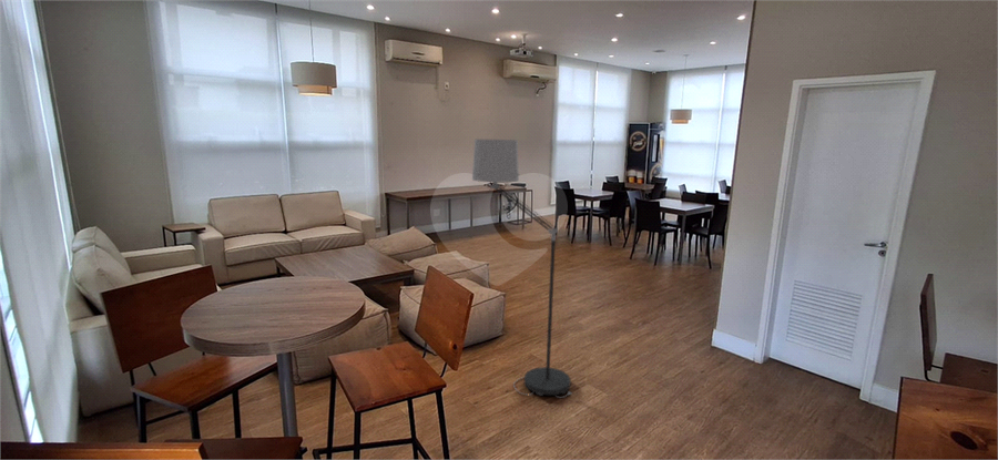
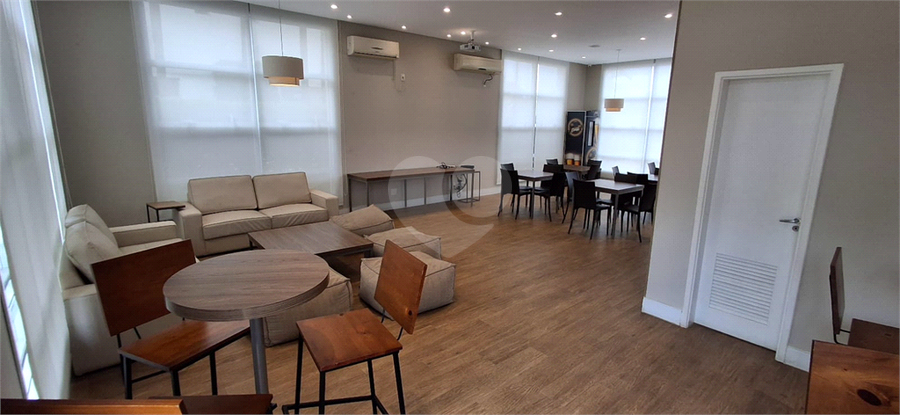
- floor lamp [471,139,573,399]
